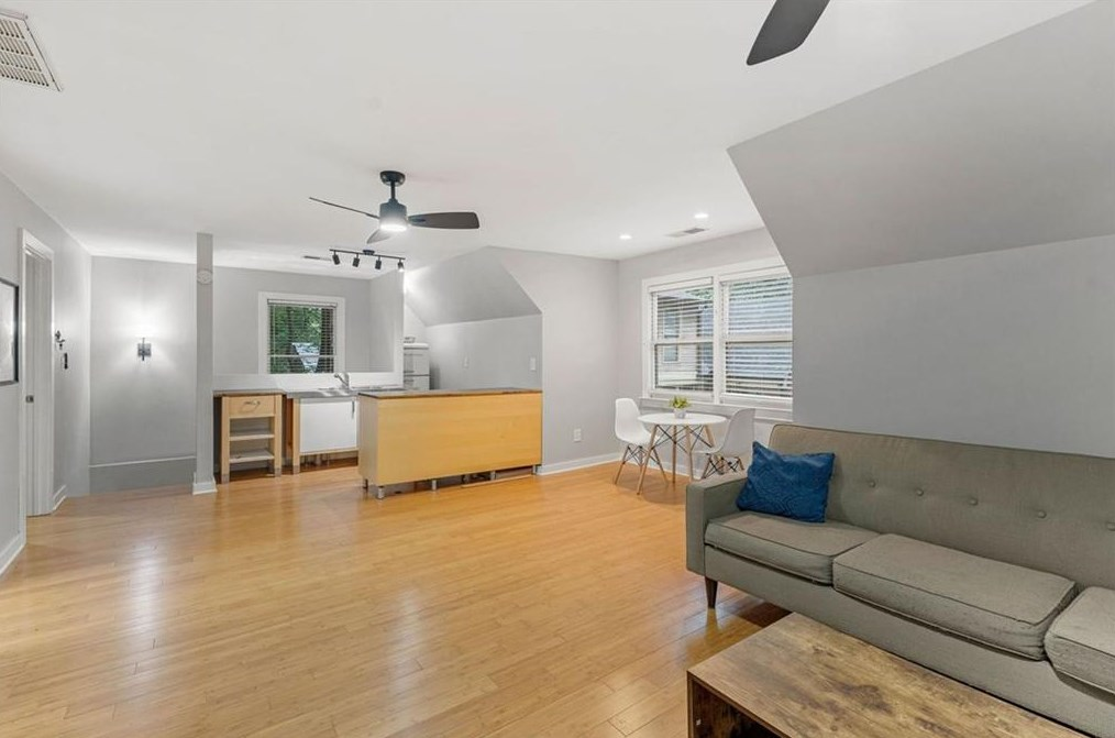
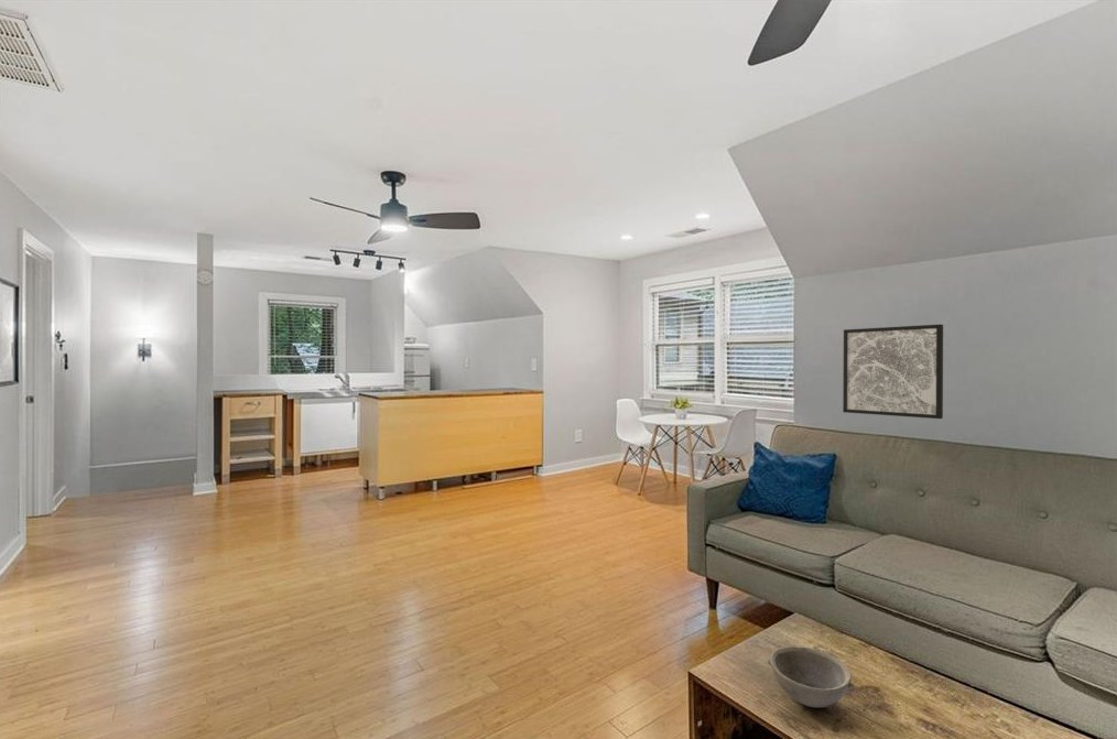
+ bowl [767,645,856,708]
+ wall art [842,324,944,420]
